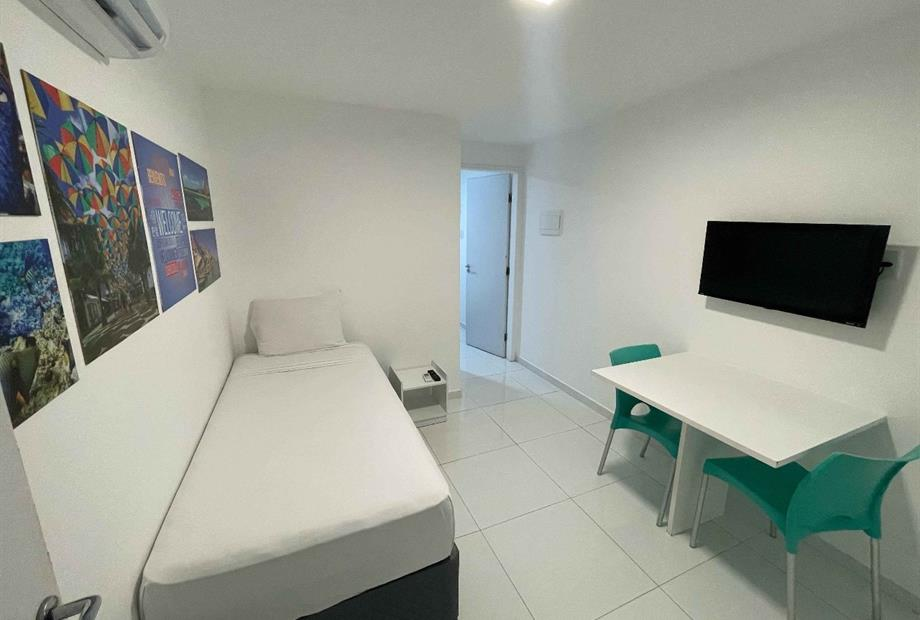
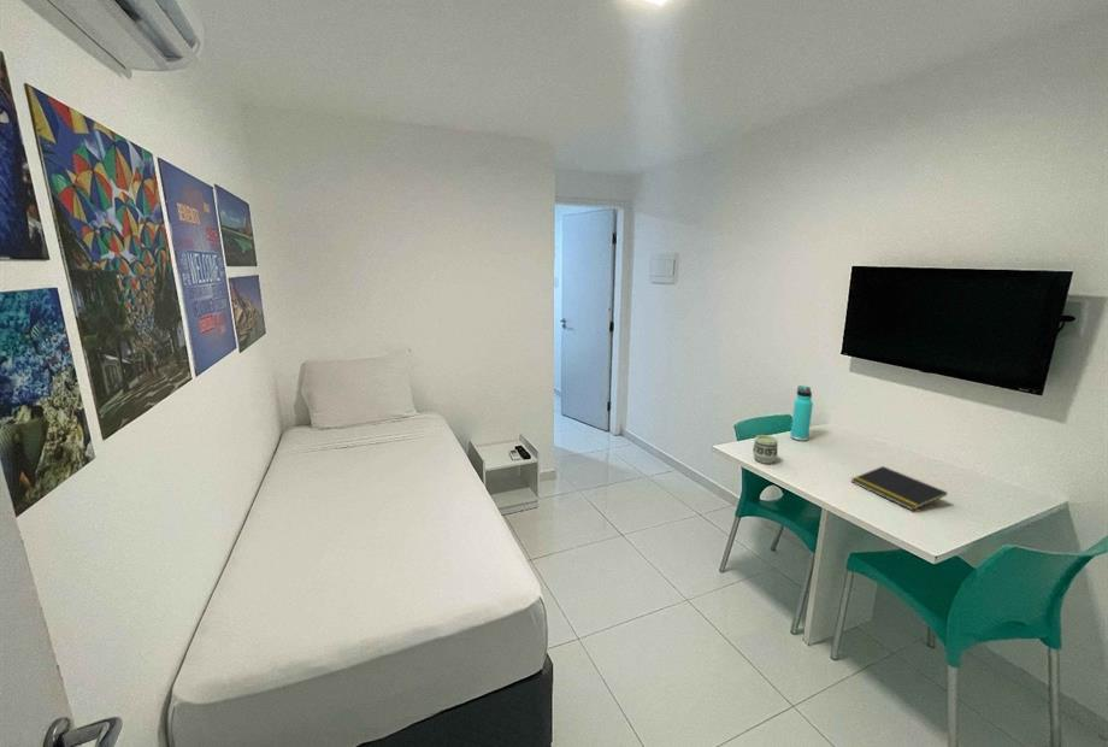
+ notepad [850,465,948,512]
+ thermos bottle [789,384,814,442]
+ cup [752,434,779,465]
